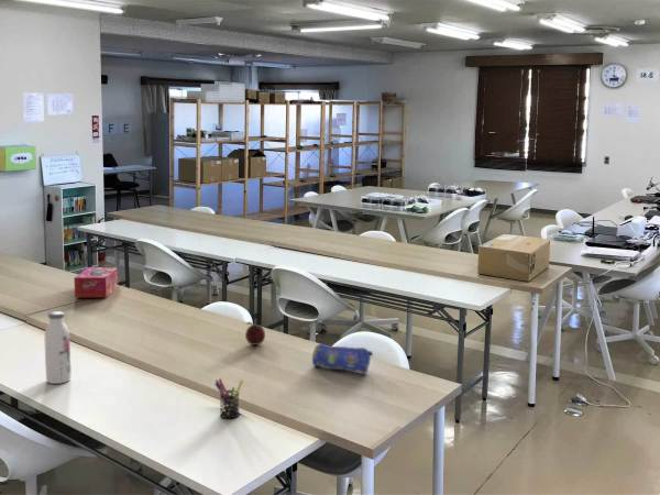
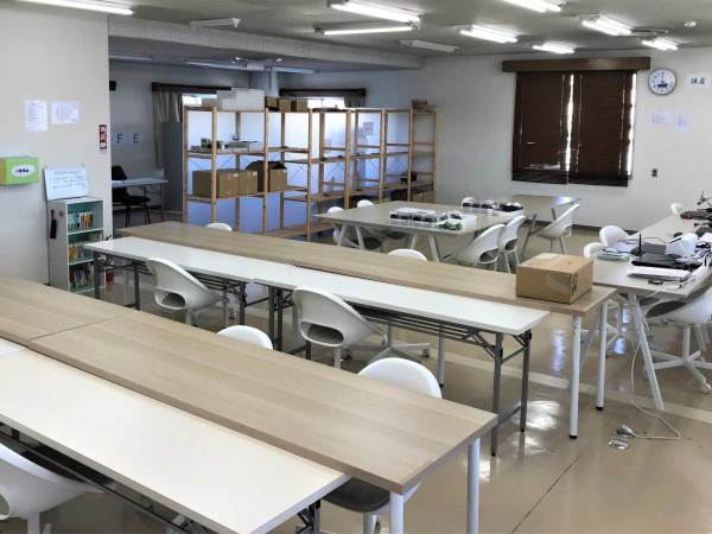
- fruit [244,321,266,346]
- pen holder [213,377,244,419]
- tissue box [73,266,119,298]
- water bottle [44,310,72,385]
- pencil case [311,342,374,374]
